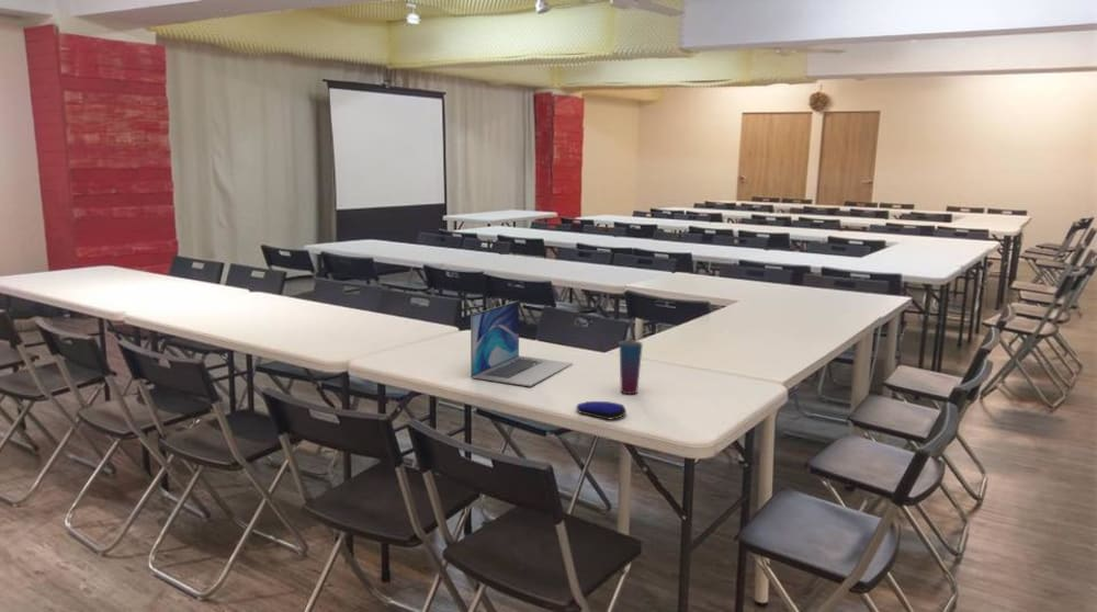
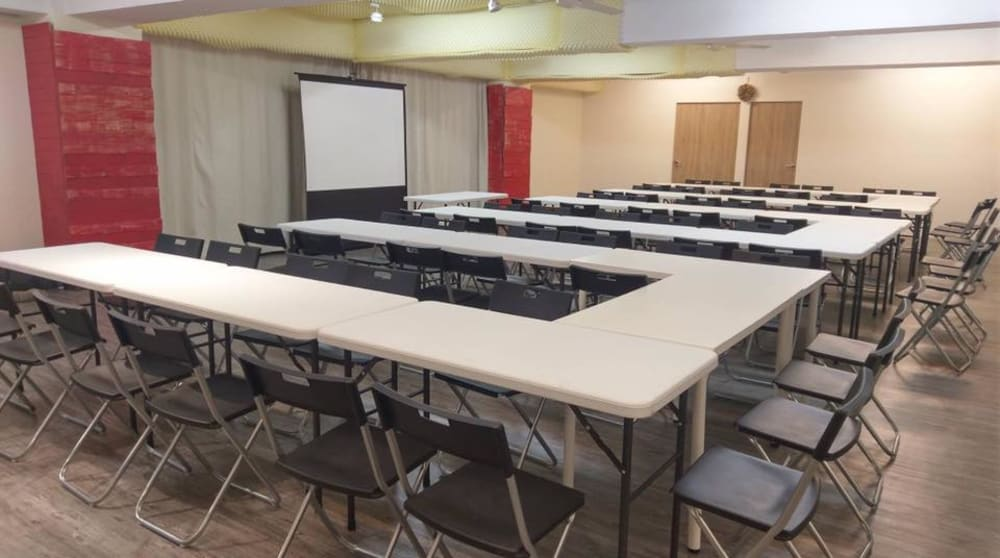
- cup [619,339,644,395]
- laptop [470,299,574,387]
- computer mouse [575,400,627,420]
